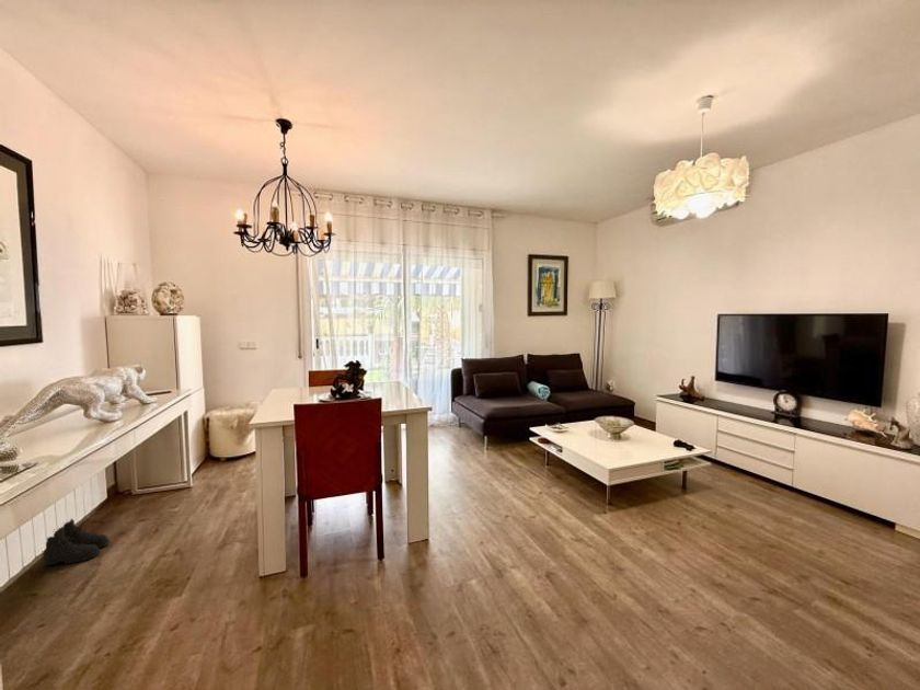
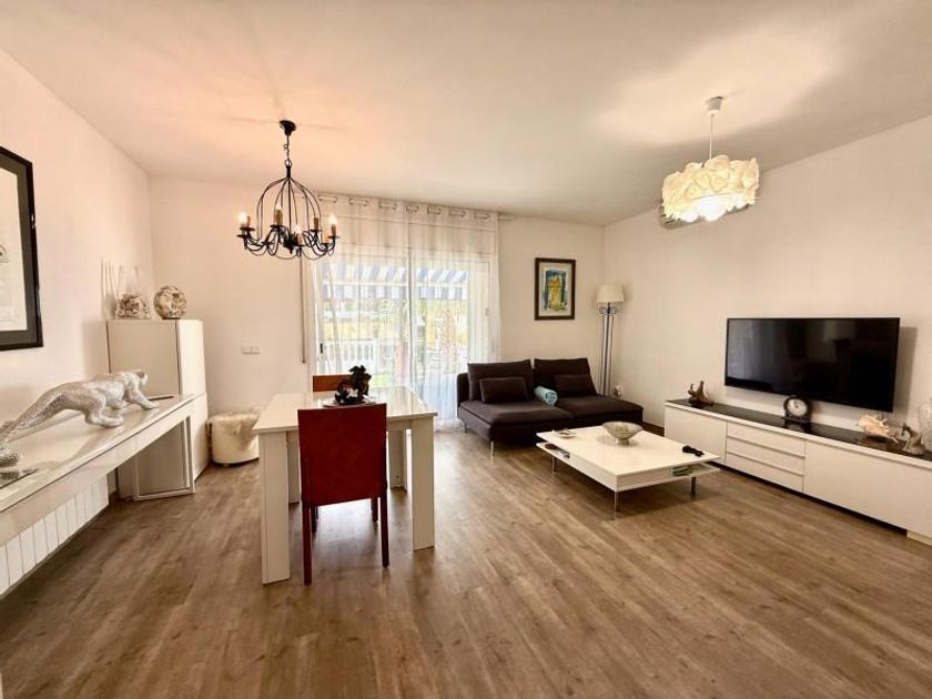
- boots [42,518,111,566]
